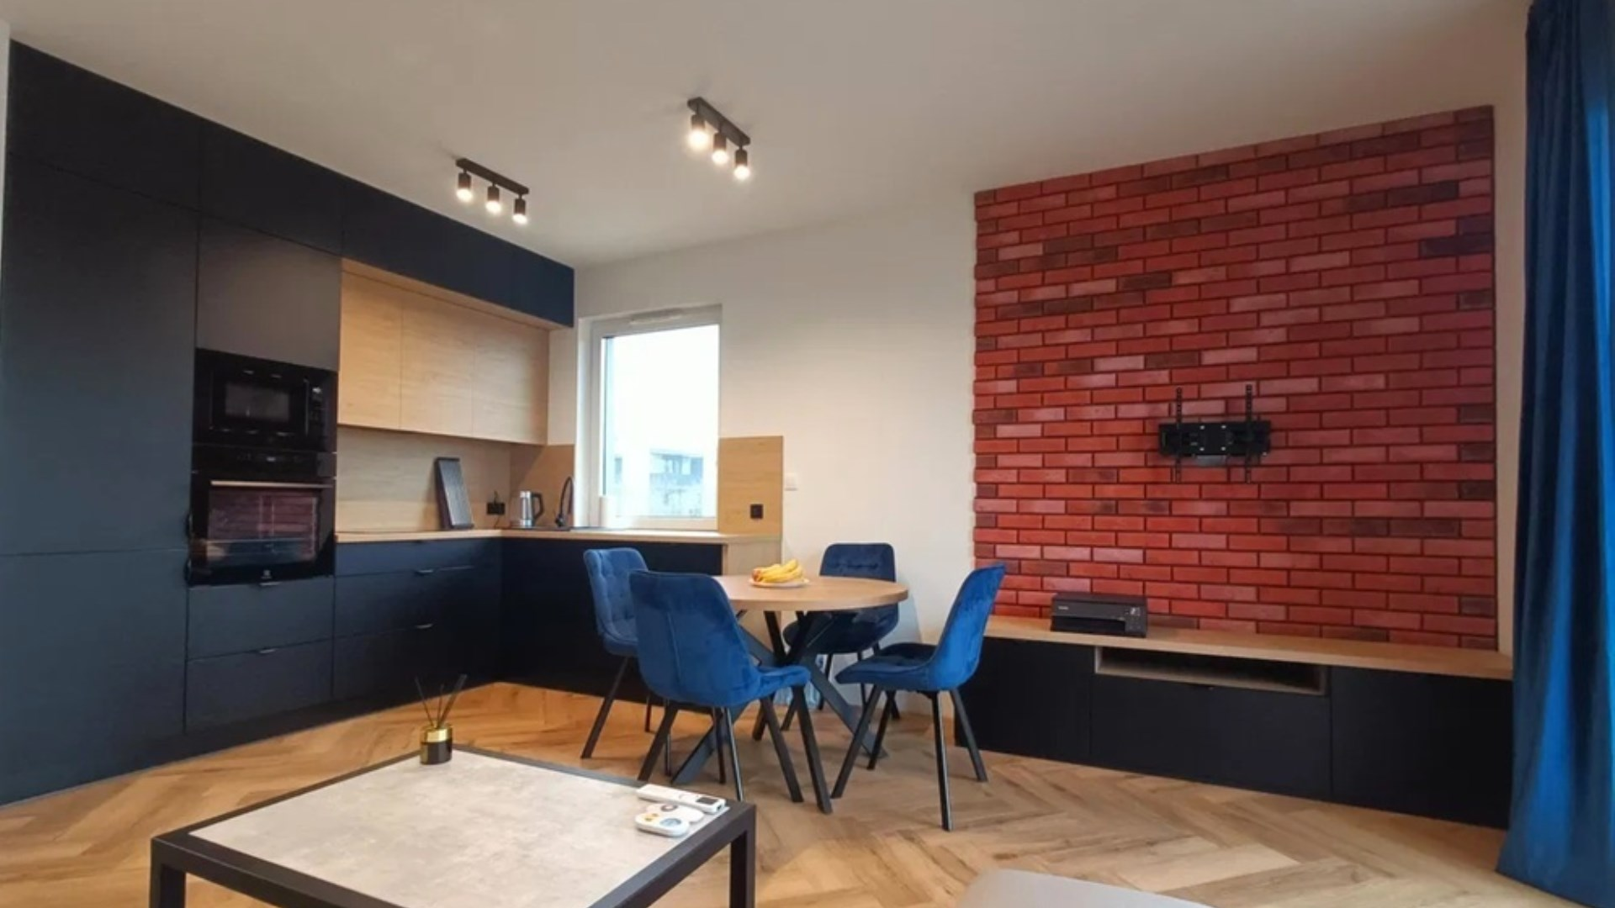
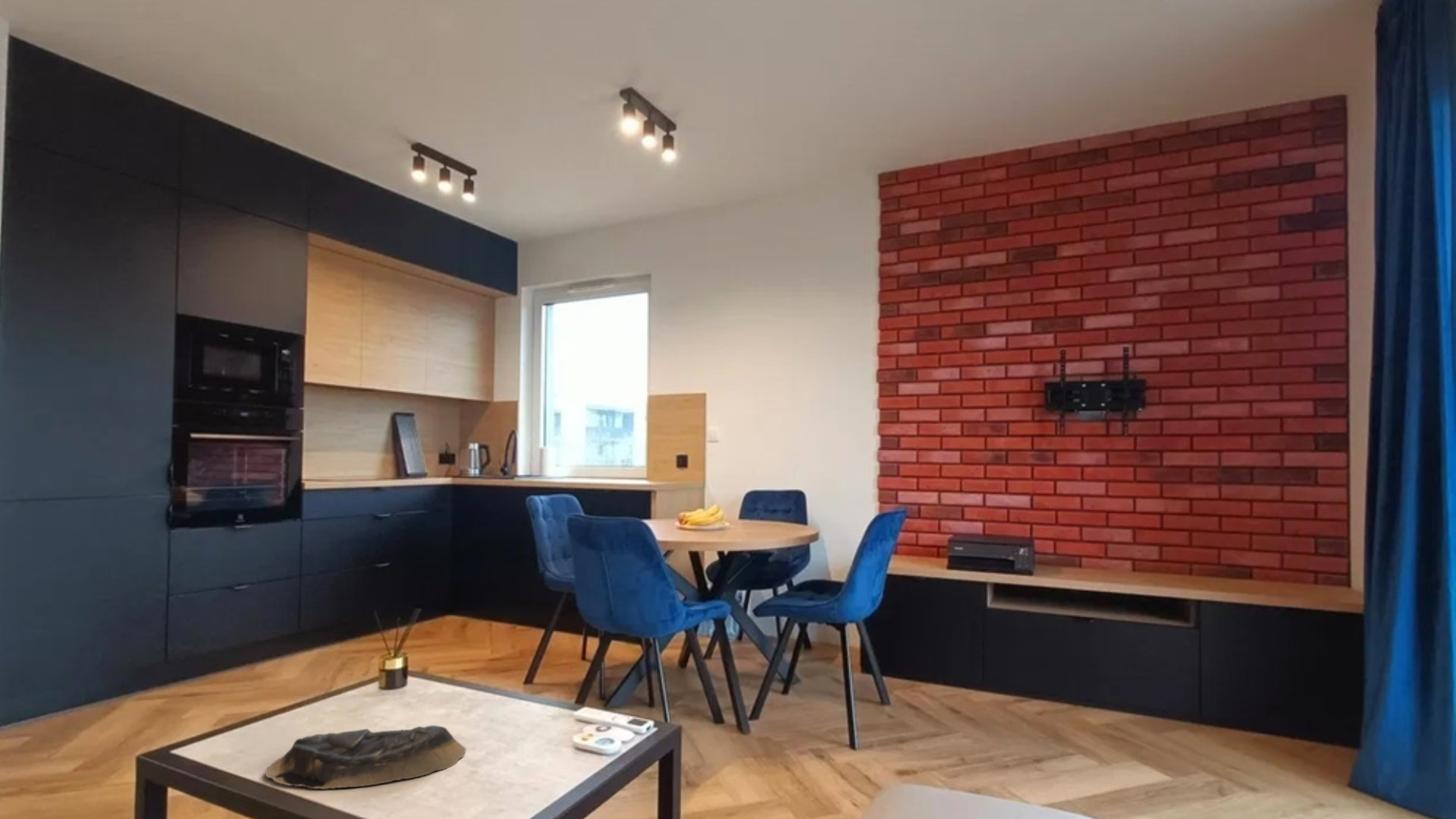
+ decorative bowl [265,725,466,790]
